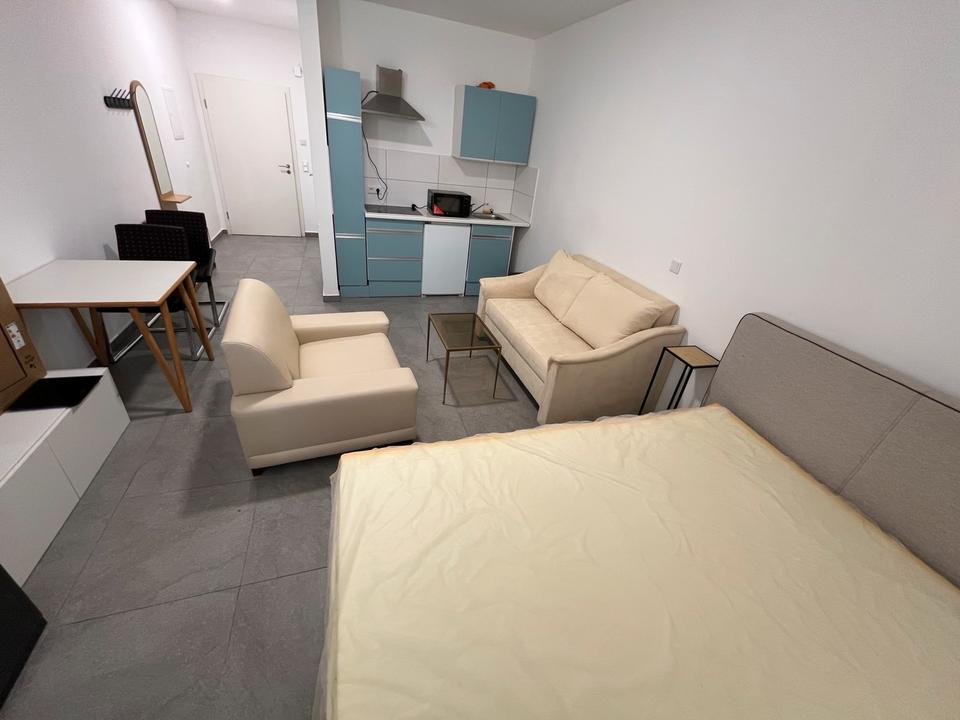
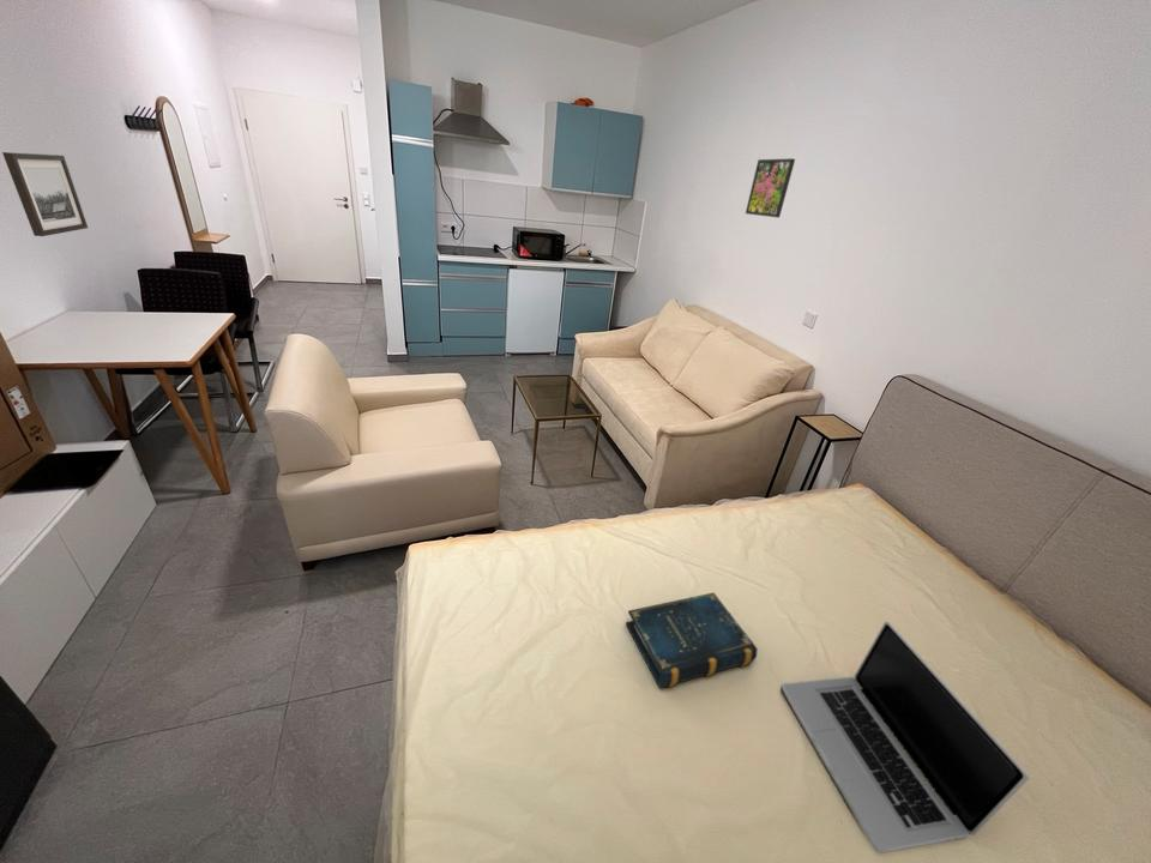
+ laptop [779,621,1030,855]
+ wall art [1,151,89,237]
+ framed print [745,157,796,219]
+ book [625,591,759,689]
